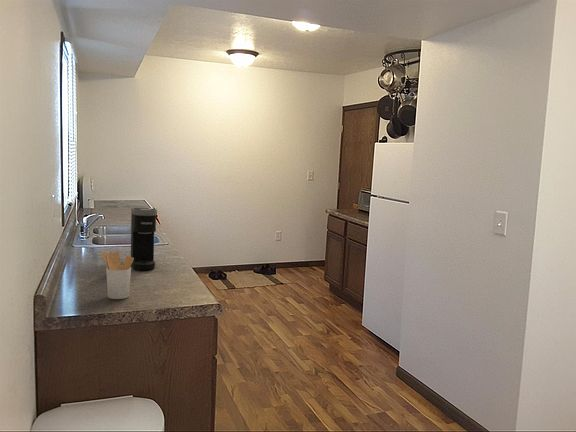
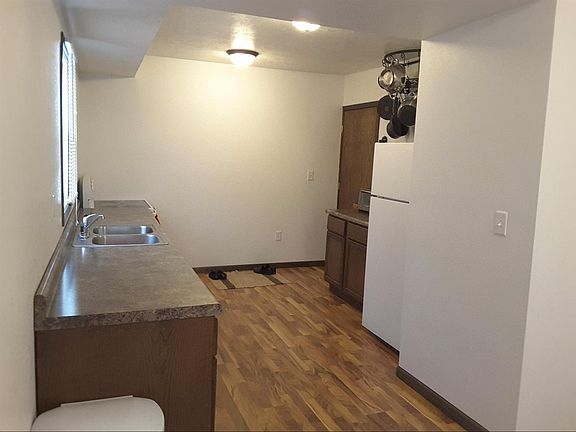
- utensil holder [100,251,134,300]
- coffee maker [130,207,158,271]
